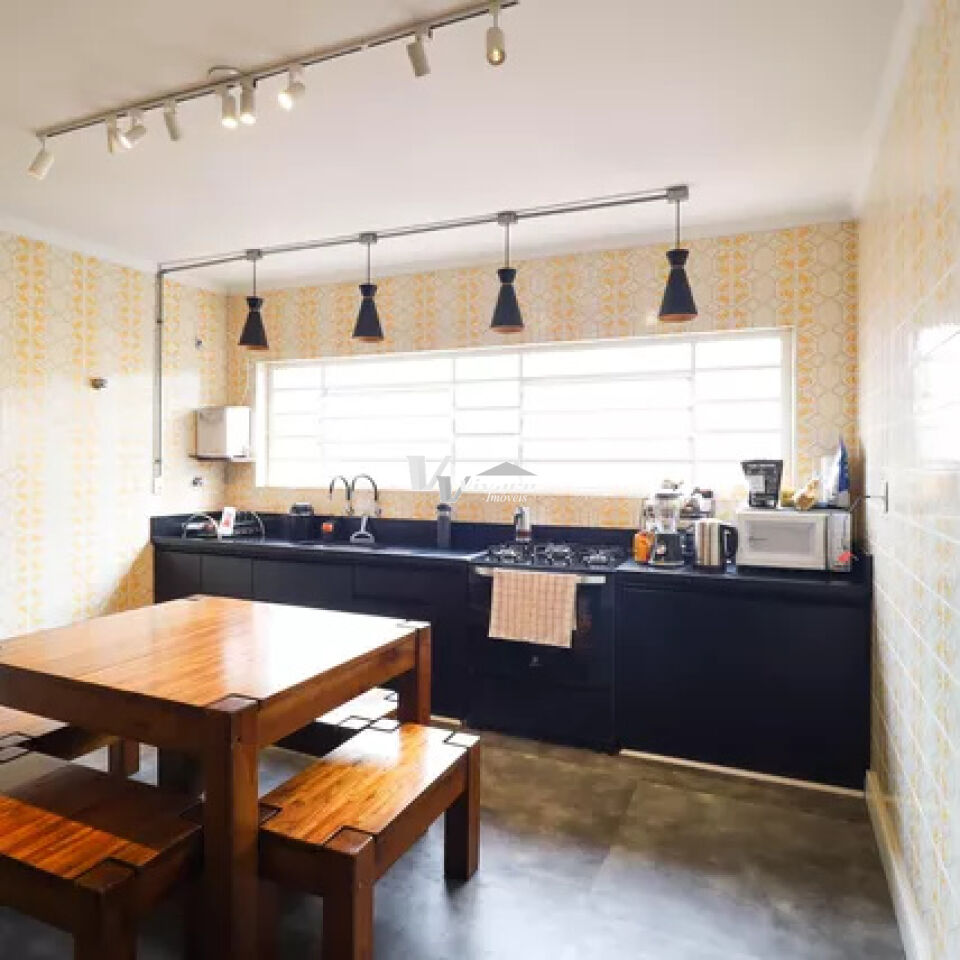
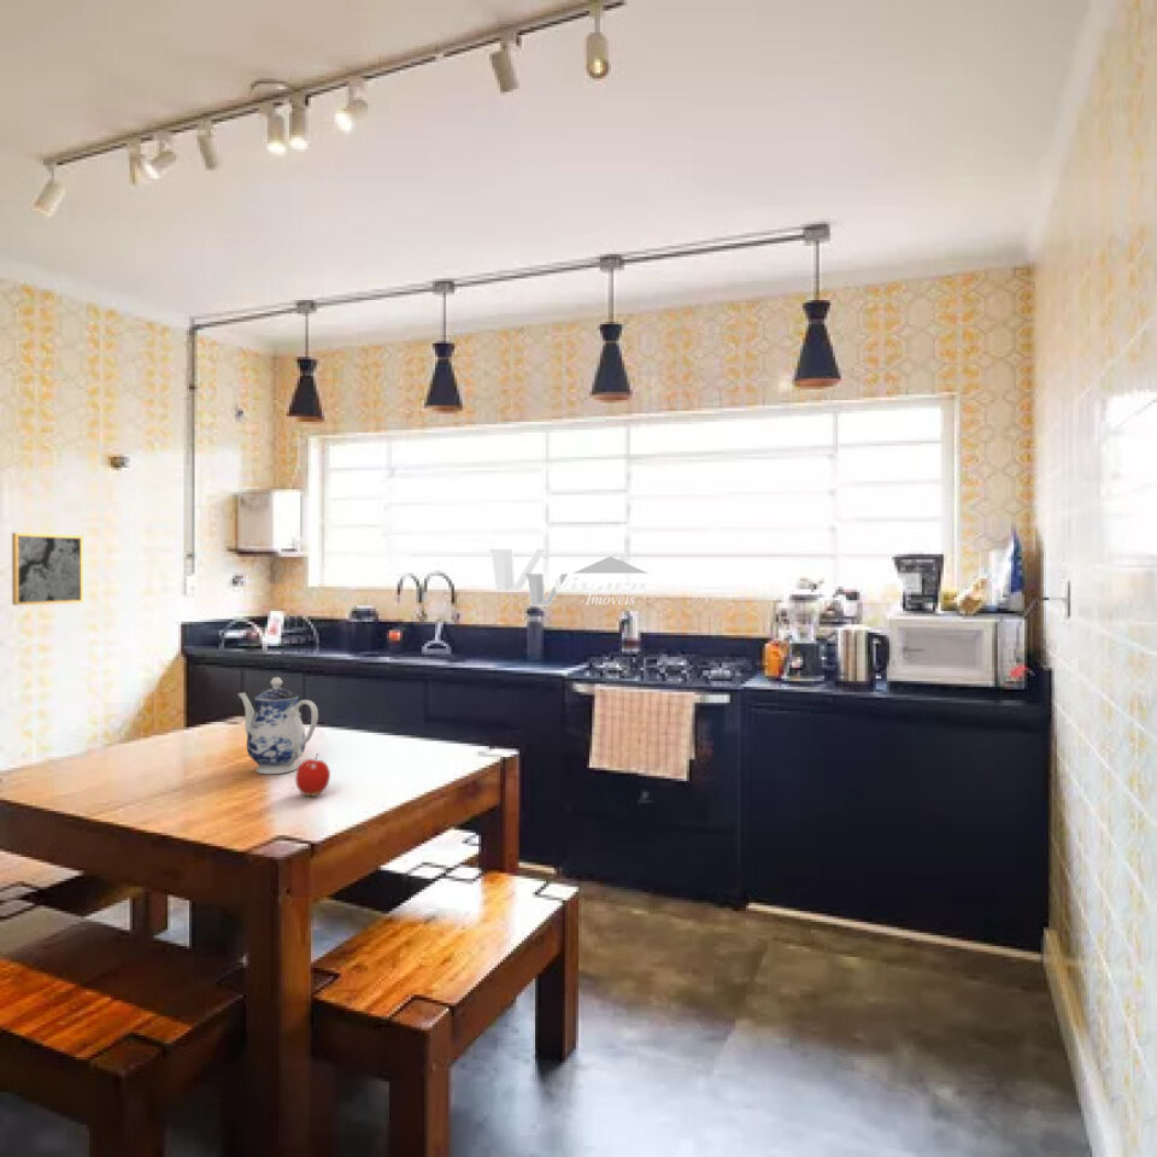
+ teapot [237,676,319,775]
+ wall art [11,531,84,606]
+ fruit [294,752,331,797]
